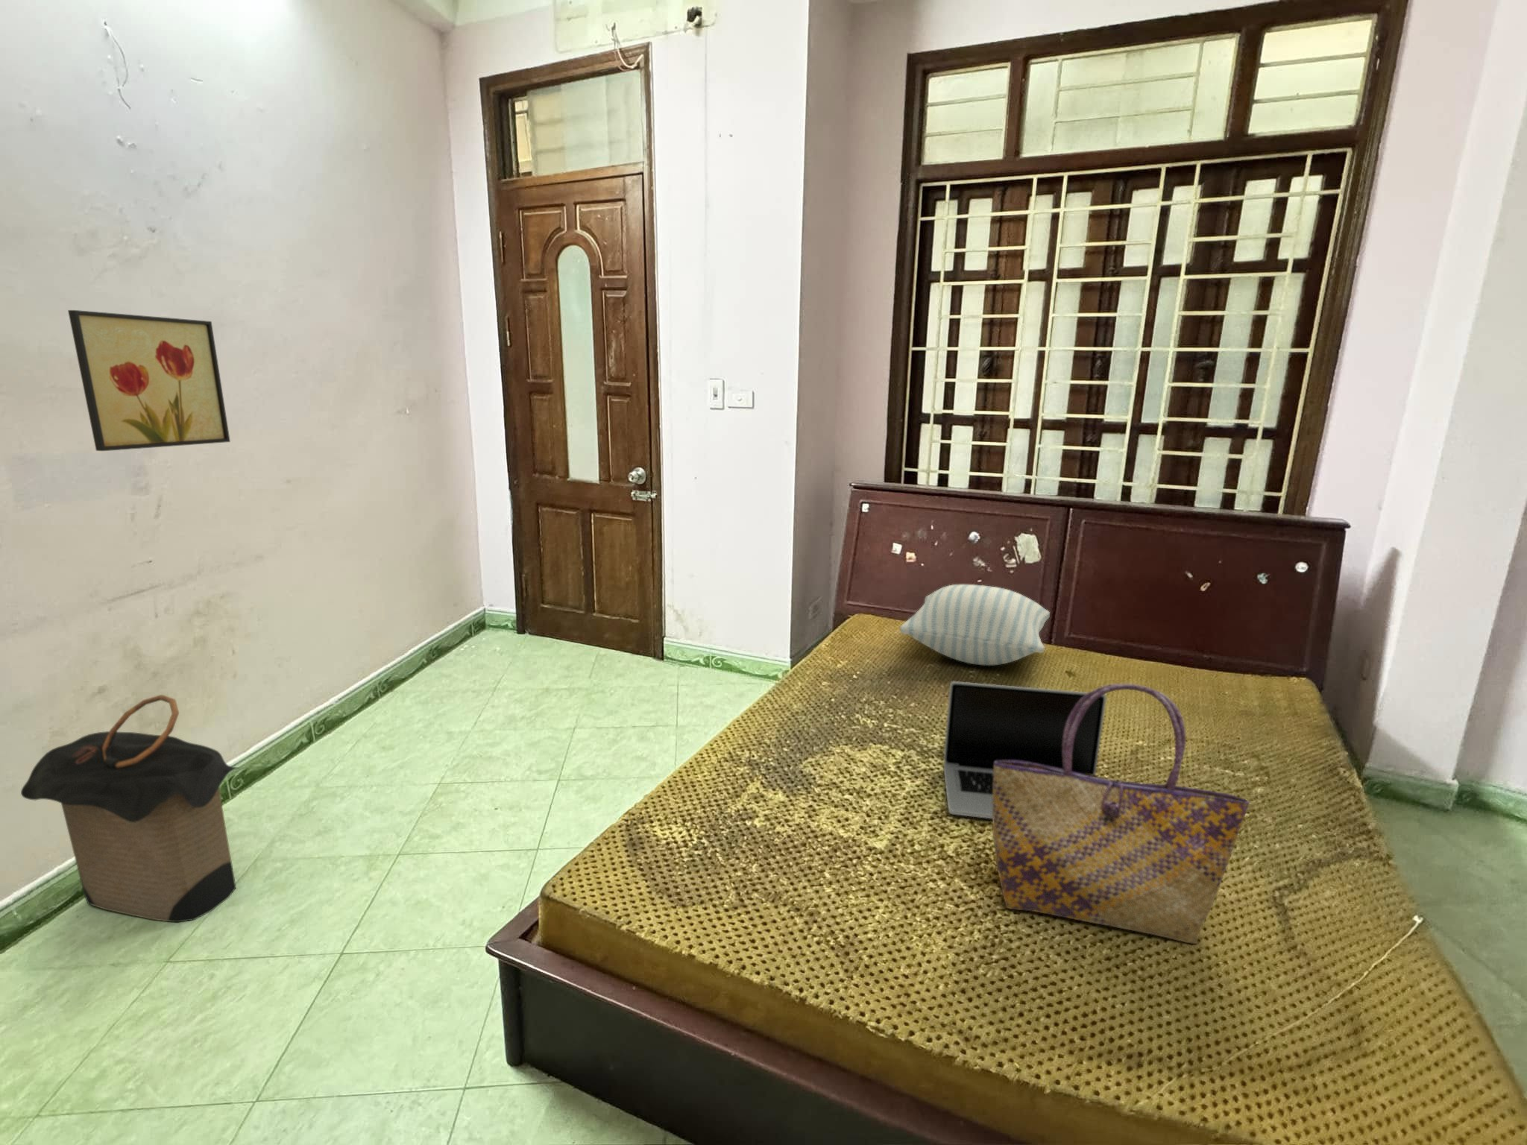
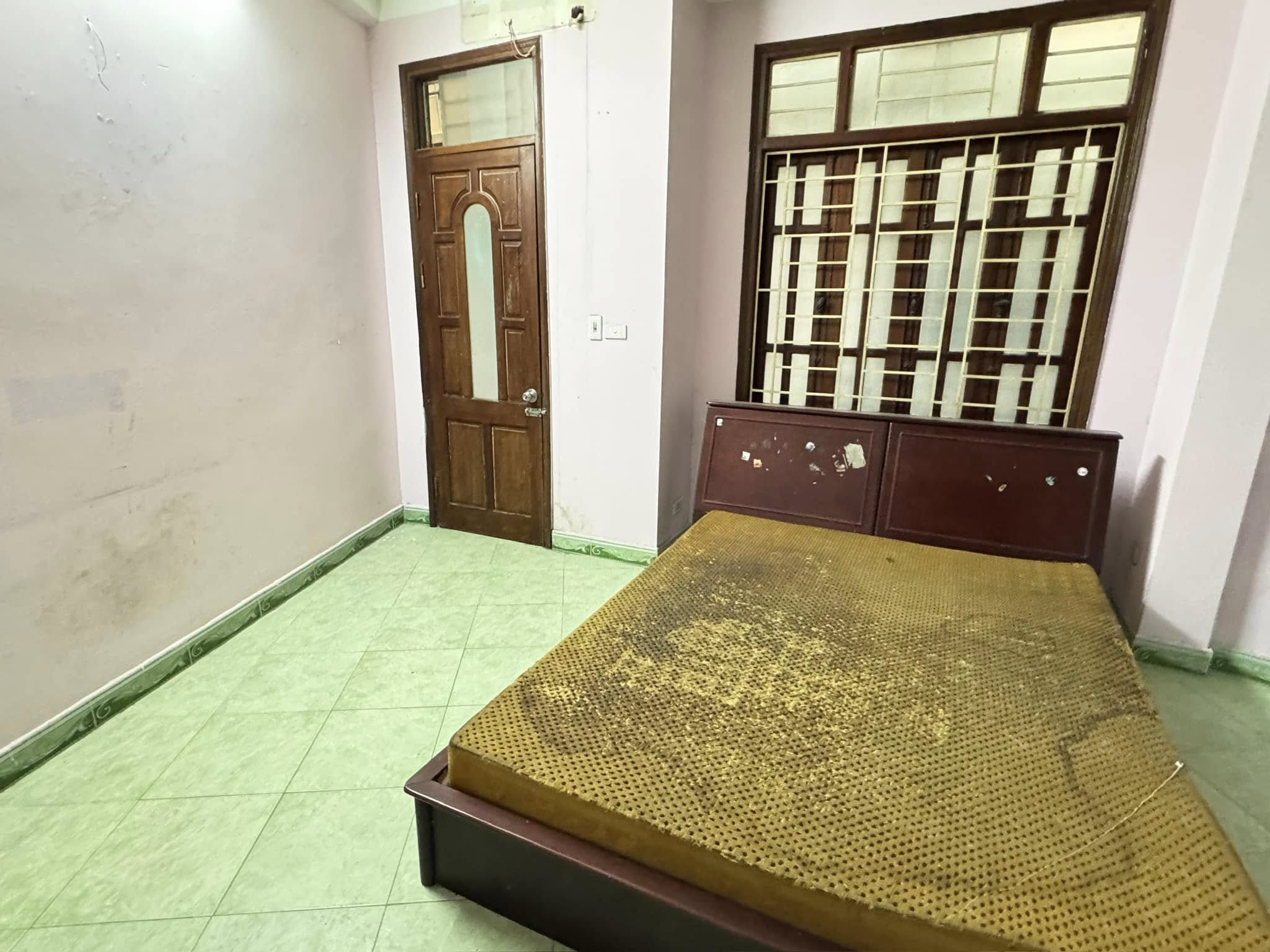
- laptop [943,681,1107,819]
- wall art [67,309,231,452]
- tote bag [992,683,1250,944]
- pillow [899,583,1051,666]
- laundry hamper [20,694,240,924]
